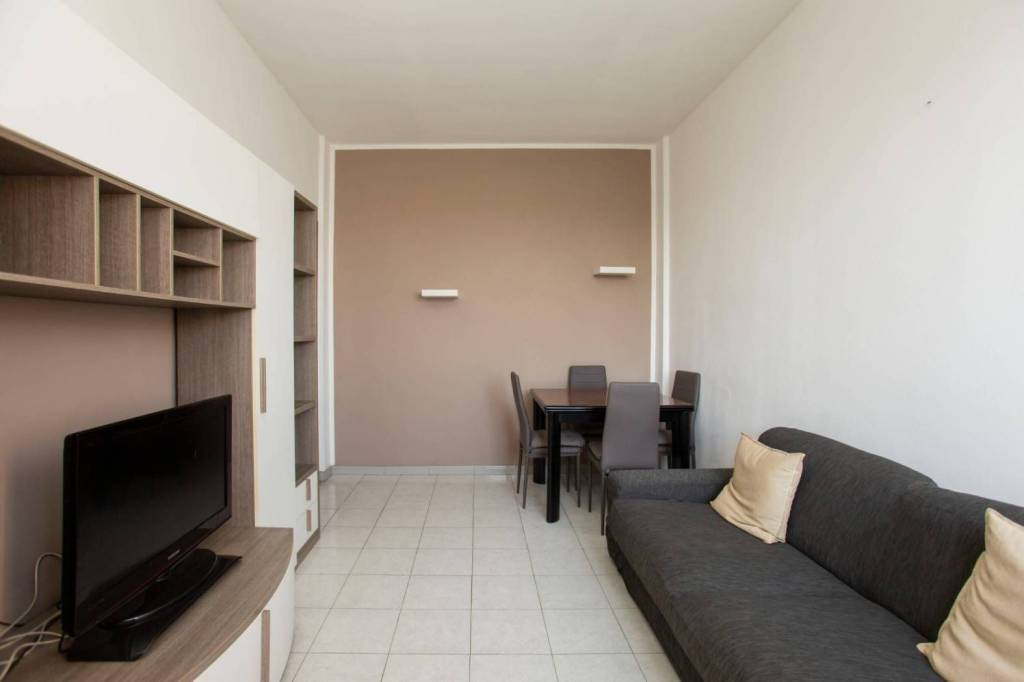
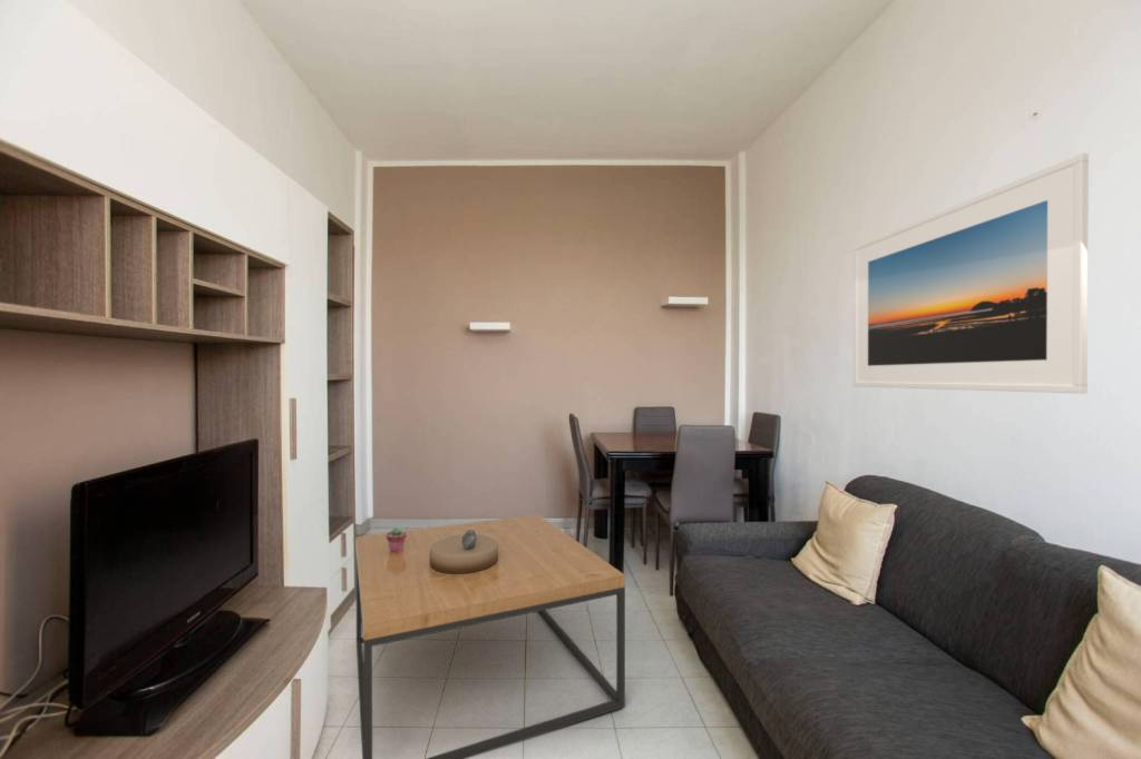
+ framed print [852,152,1090,394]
+ coffee table [355,513,626,759]
+ decorative bowl [429,530,498,574]
+ potted succulent [387,524,407,553]
